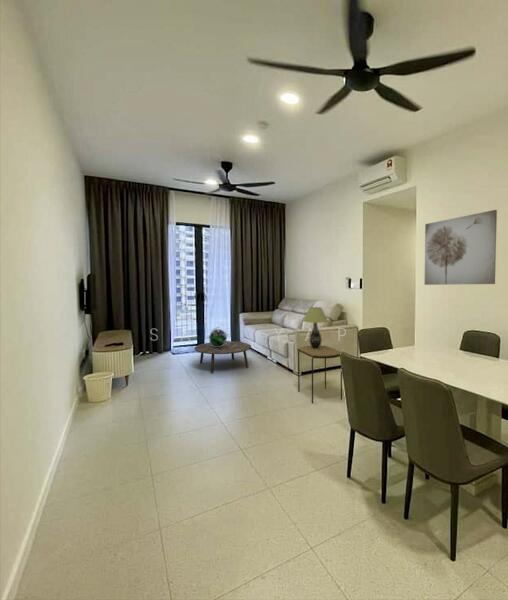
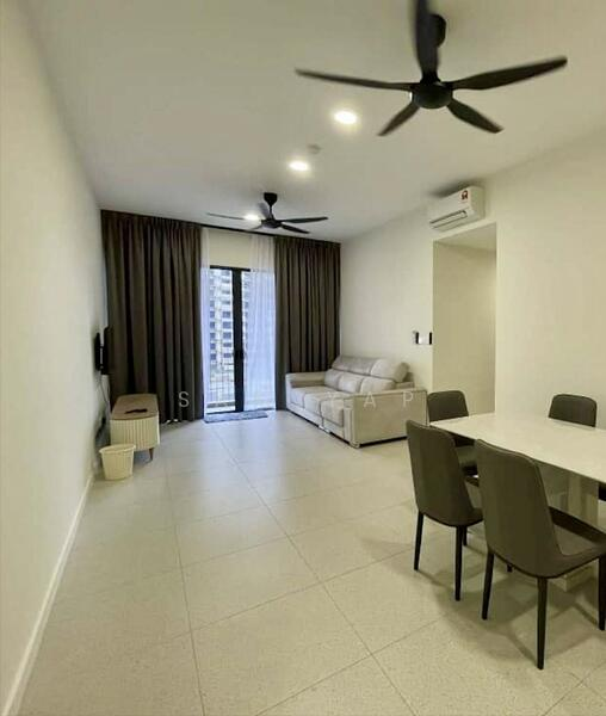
- decorative globe [208,326,229,347]
- wall art [424,209,498,286]
- side table [296,345,343,404]
- coffee table [194,340,252,374]
- table lamp [302,306,329,349]
